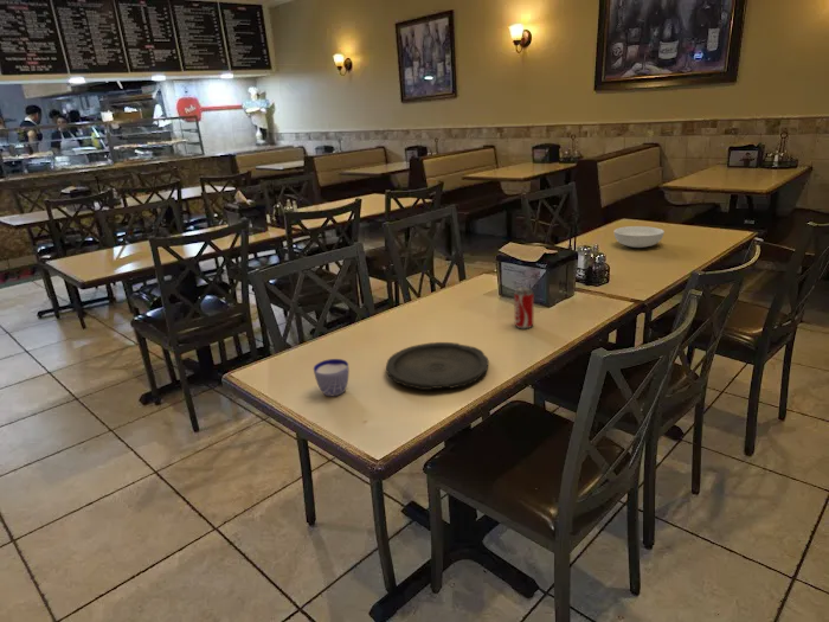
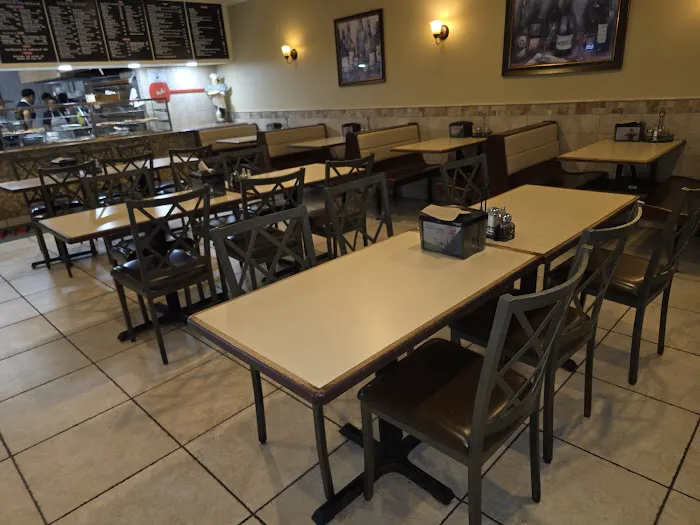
- beverage can [513,286,535,329]
- serving bowl [613,225,666,249]
- cup [313,358,351,397]
- plate [385,341,490,391]
